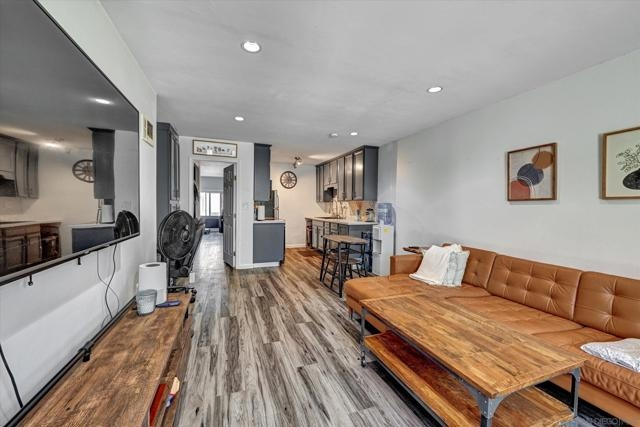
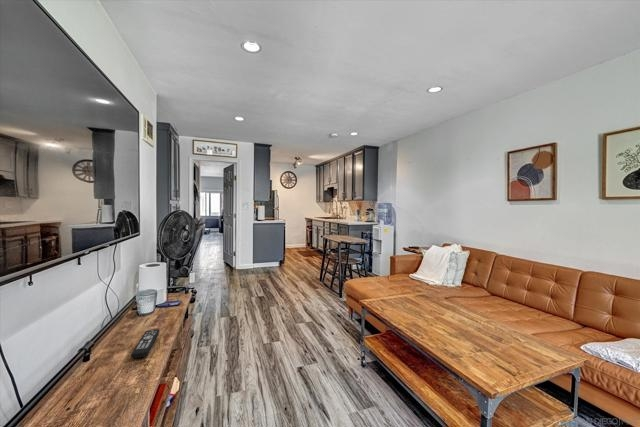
+ remote control [130,328,160,359]
